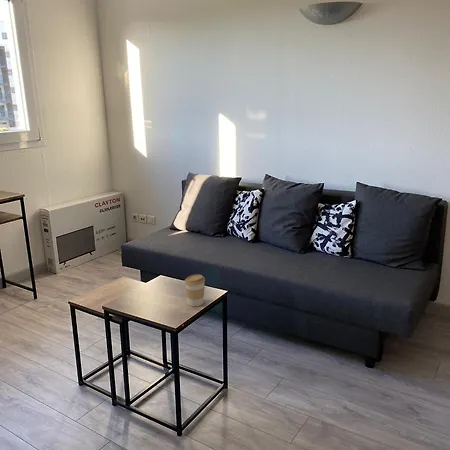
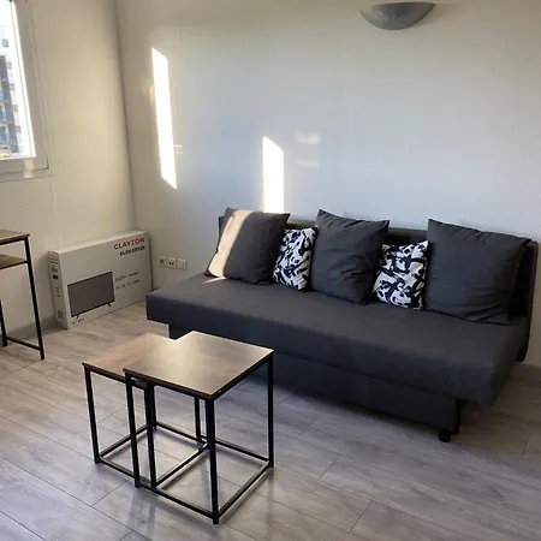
- coffee cup [184,274,206,307]
